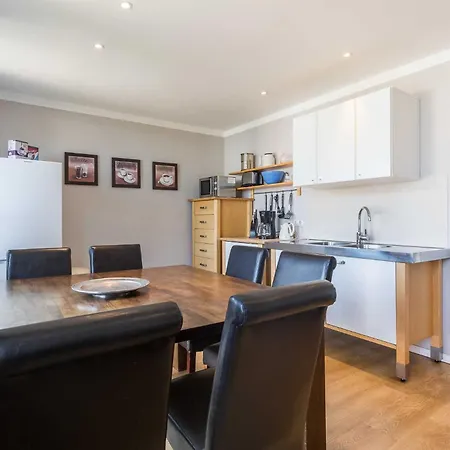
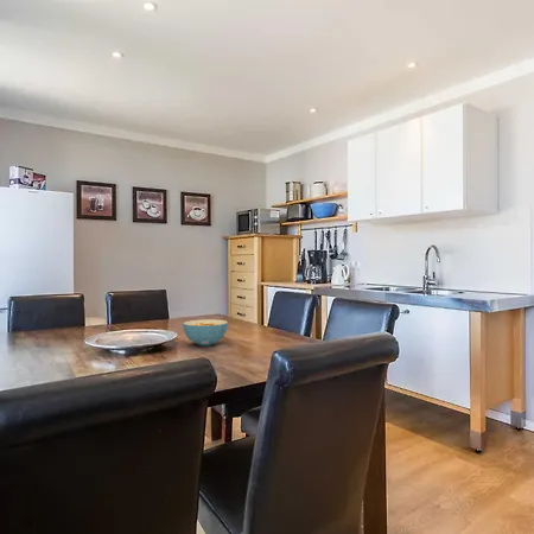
+ cereal bowl [182,318,229,347]
